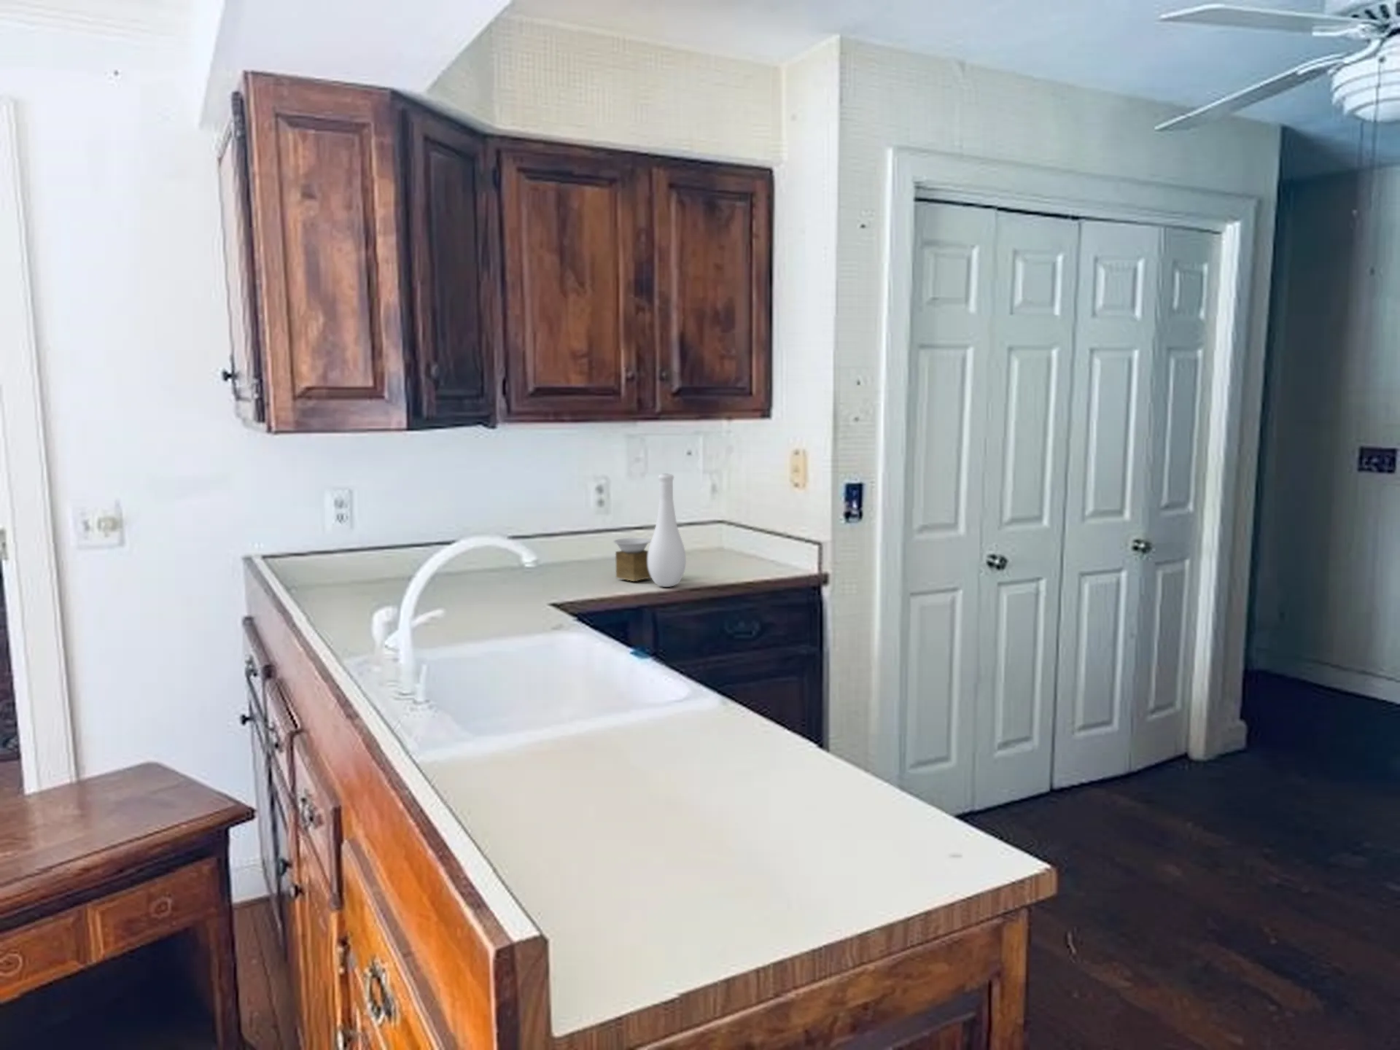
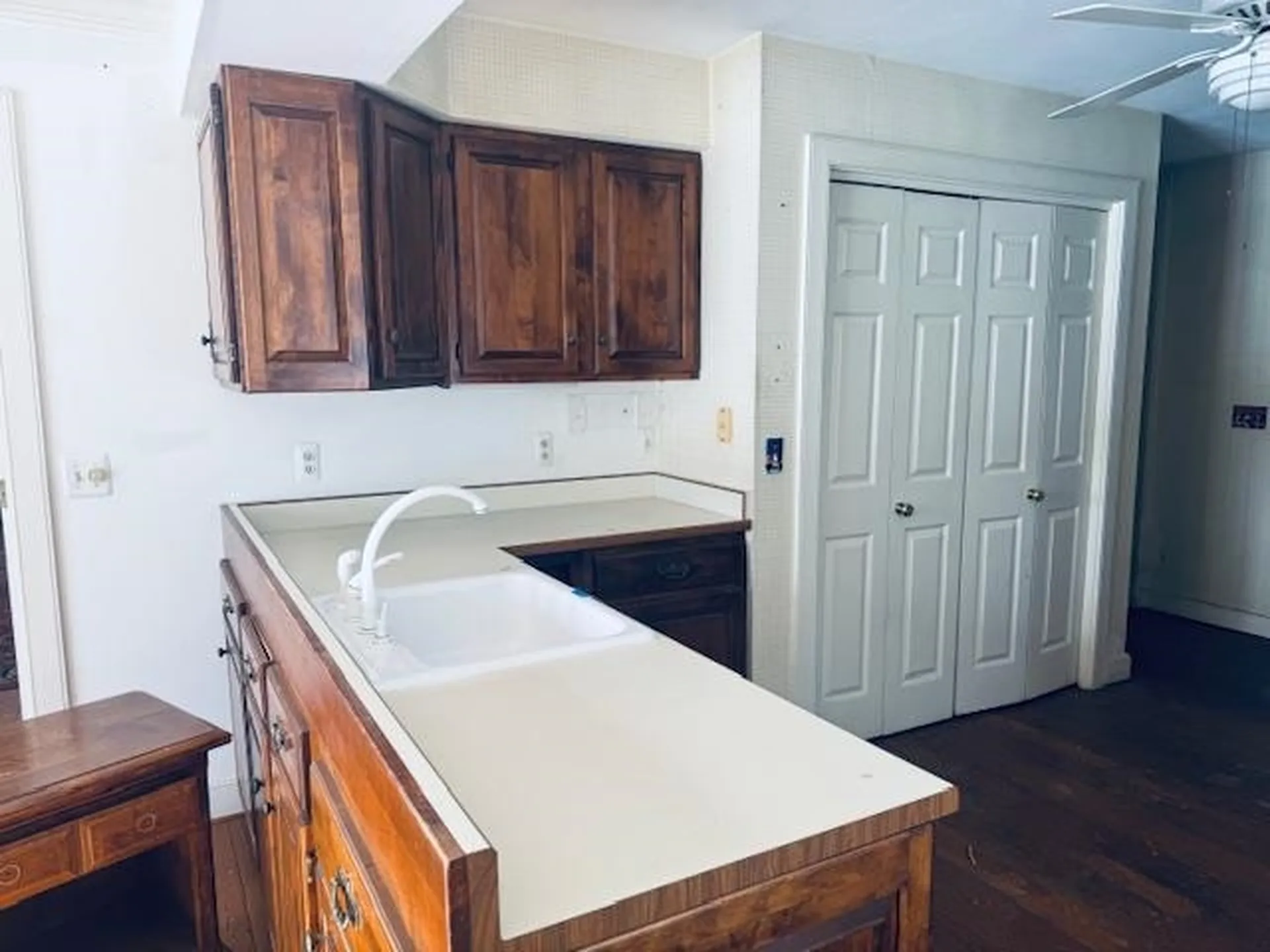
- vase [613,473,687,588]
